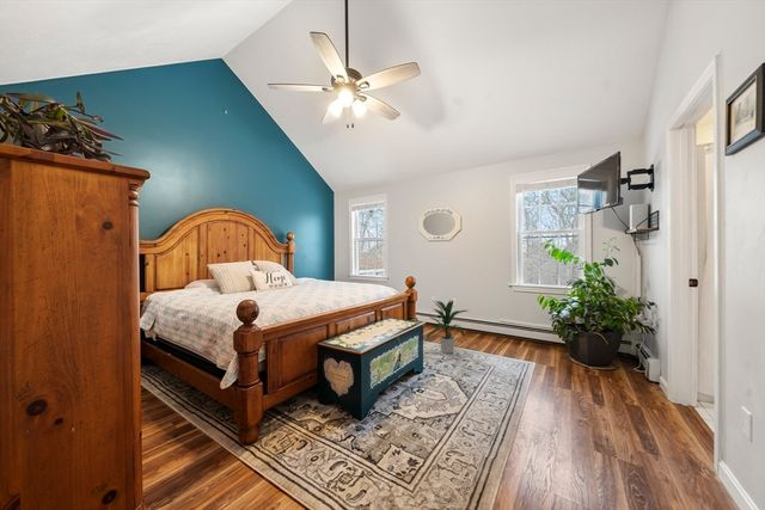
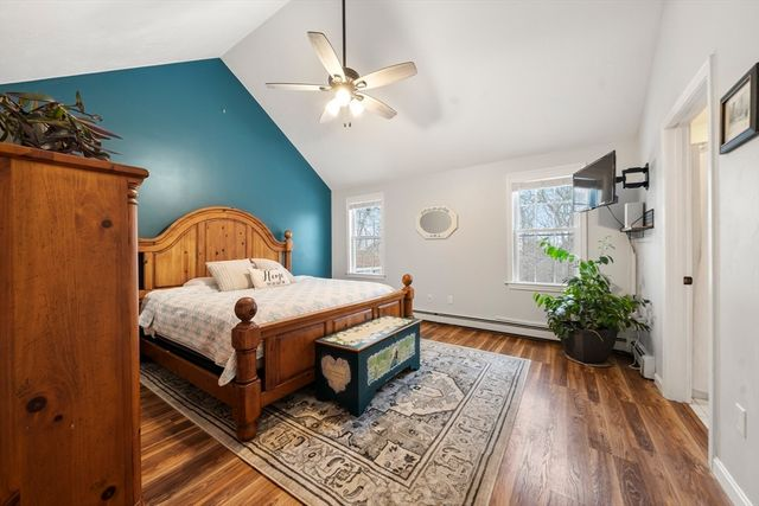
- indoor plant [424,299,470,355]
